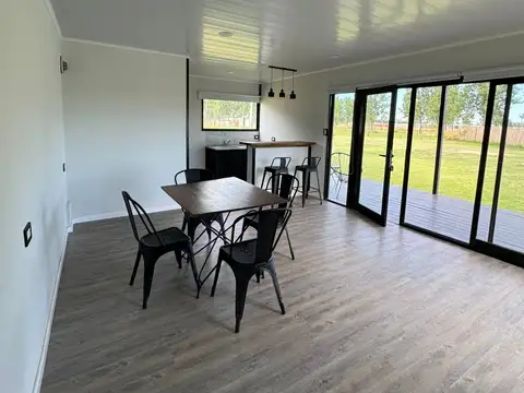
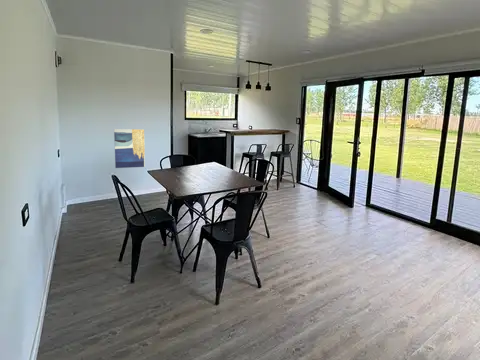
+ wall art [113,128,146,169]
